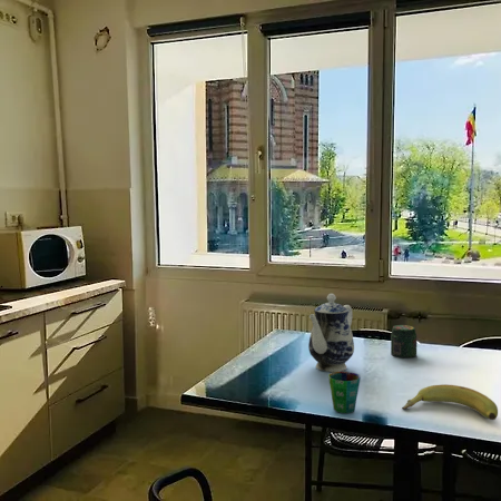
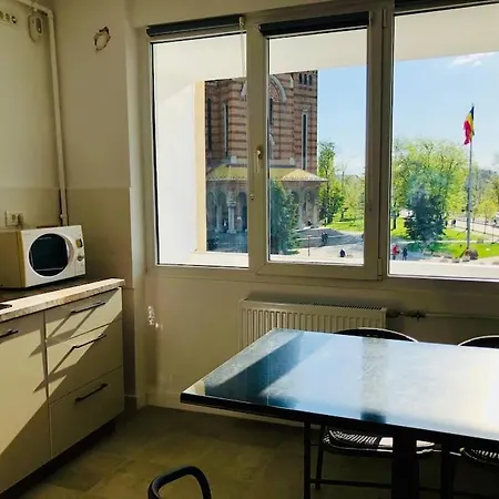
- teapot [307,293,355,373]
- cup [327,371,362,414]
- banana [401,383,499,421]
- jar [390,324,418,358]
